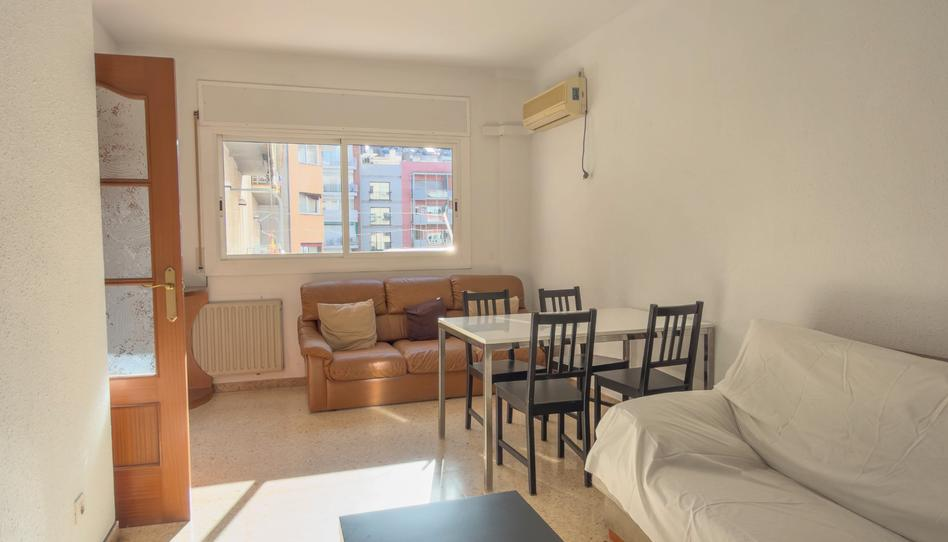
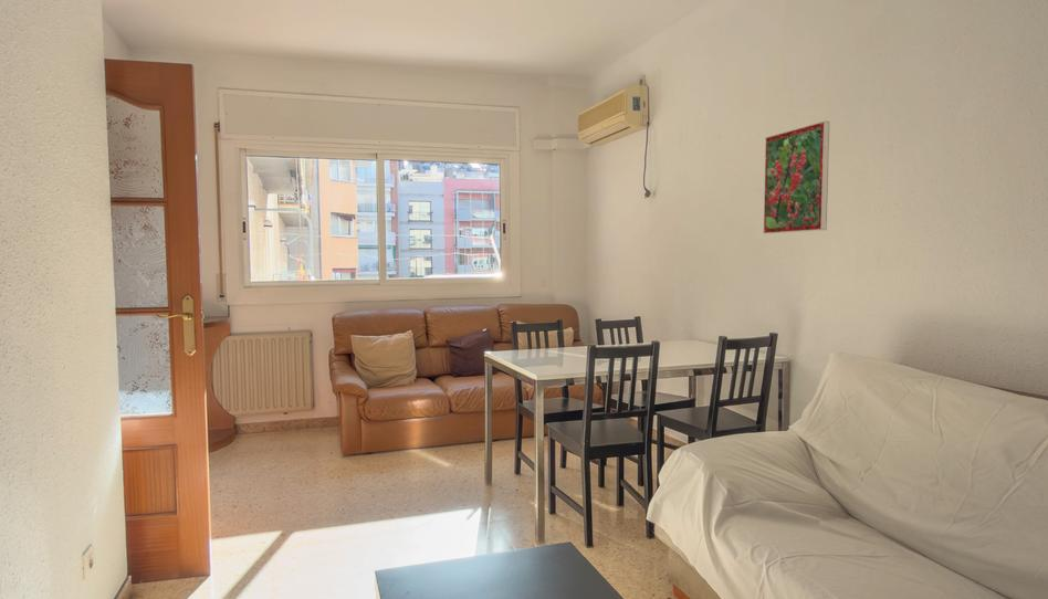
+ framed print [763,120,830,234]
